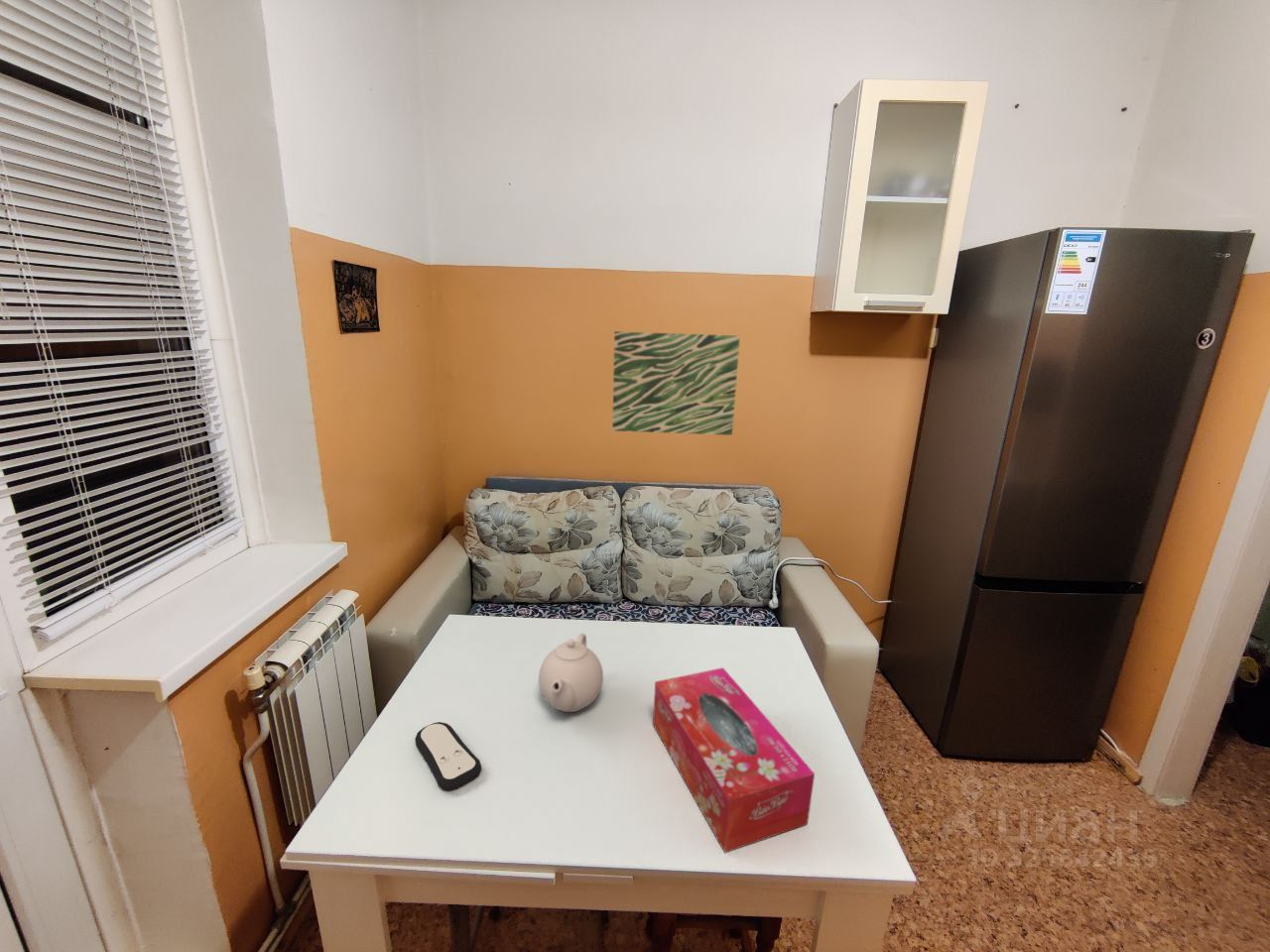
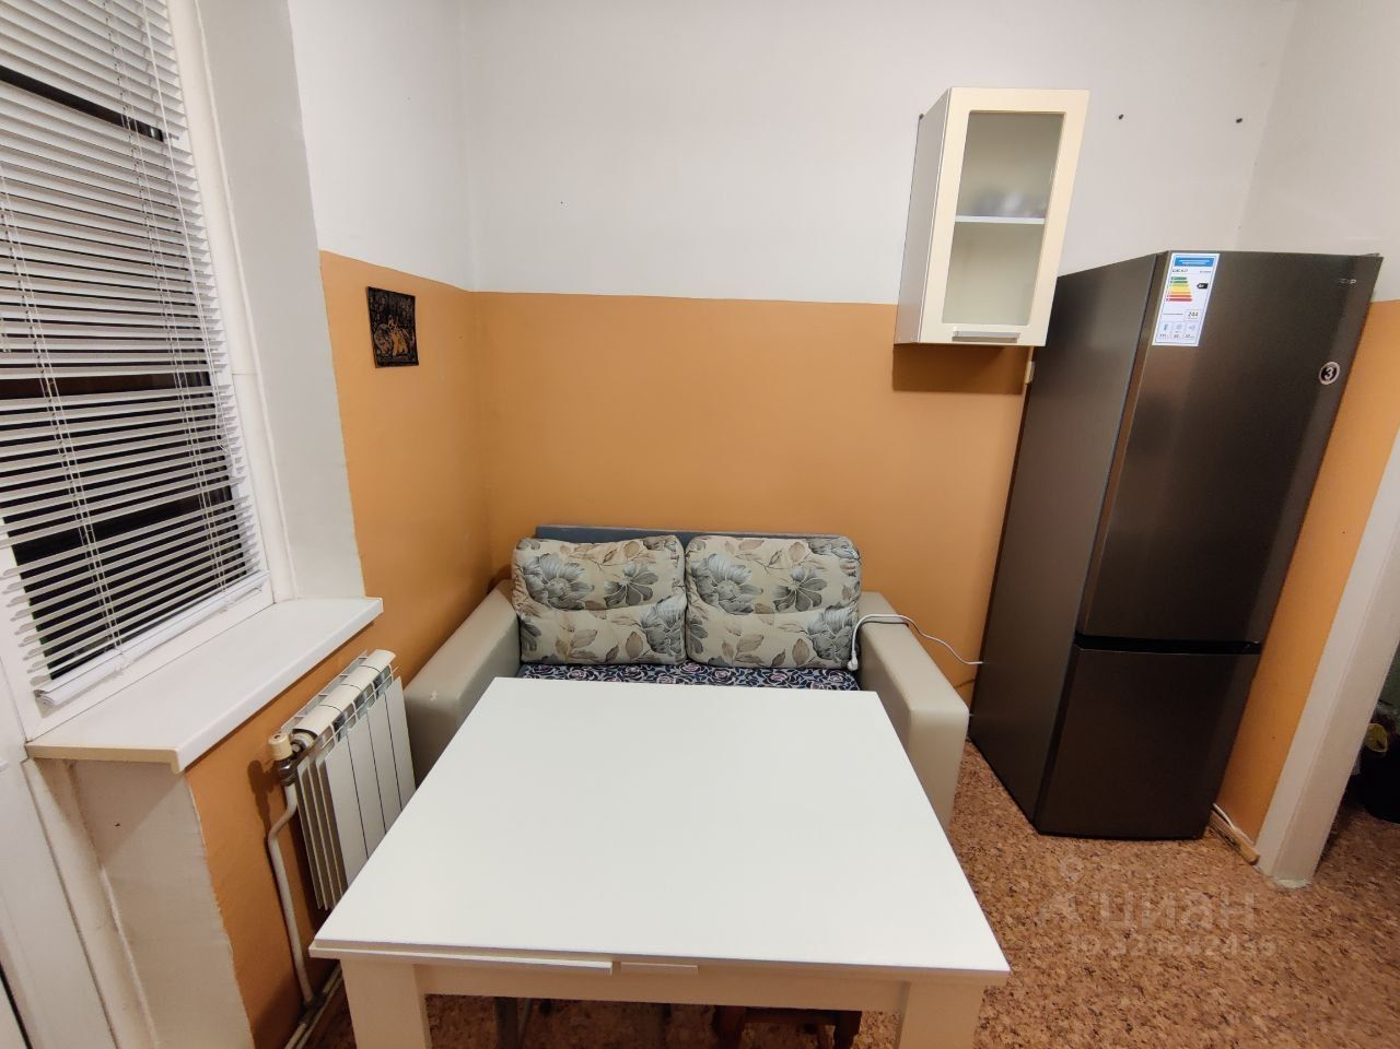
- remote control [414,721,482,790]
- teapot [538,633,604,713]
- tissue box [652,666,816,854]
- wall art [611,330,741,436]
